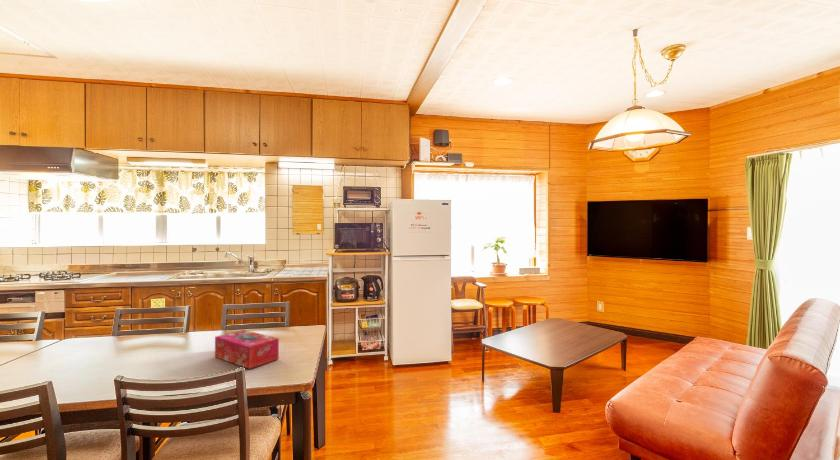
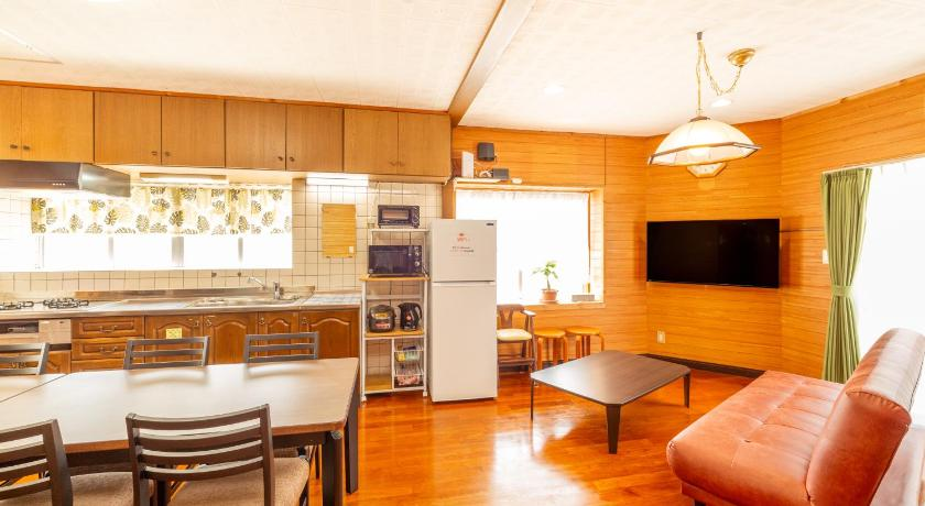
- tissue box [214,329,280,370]
